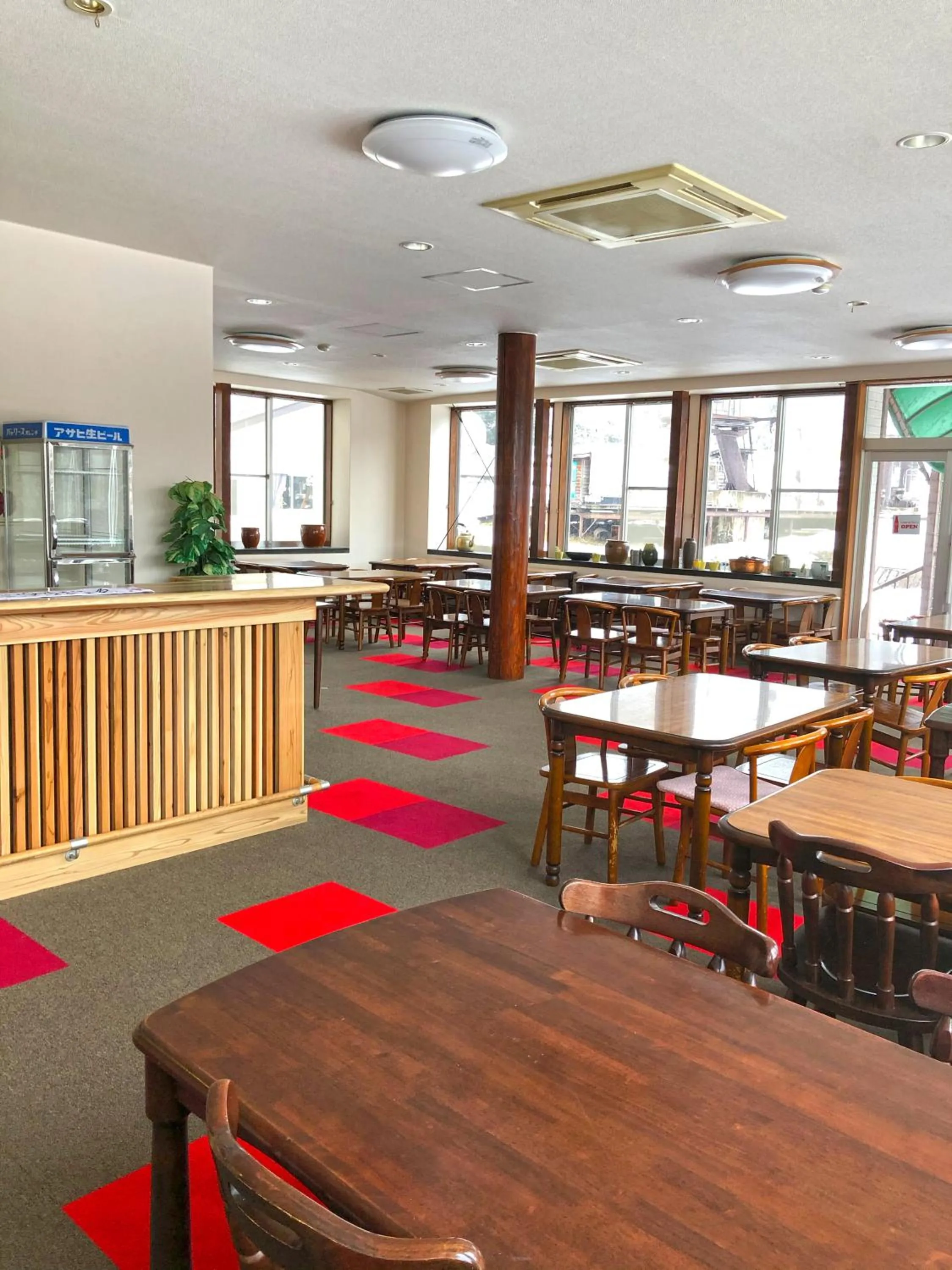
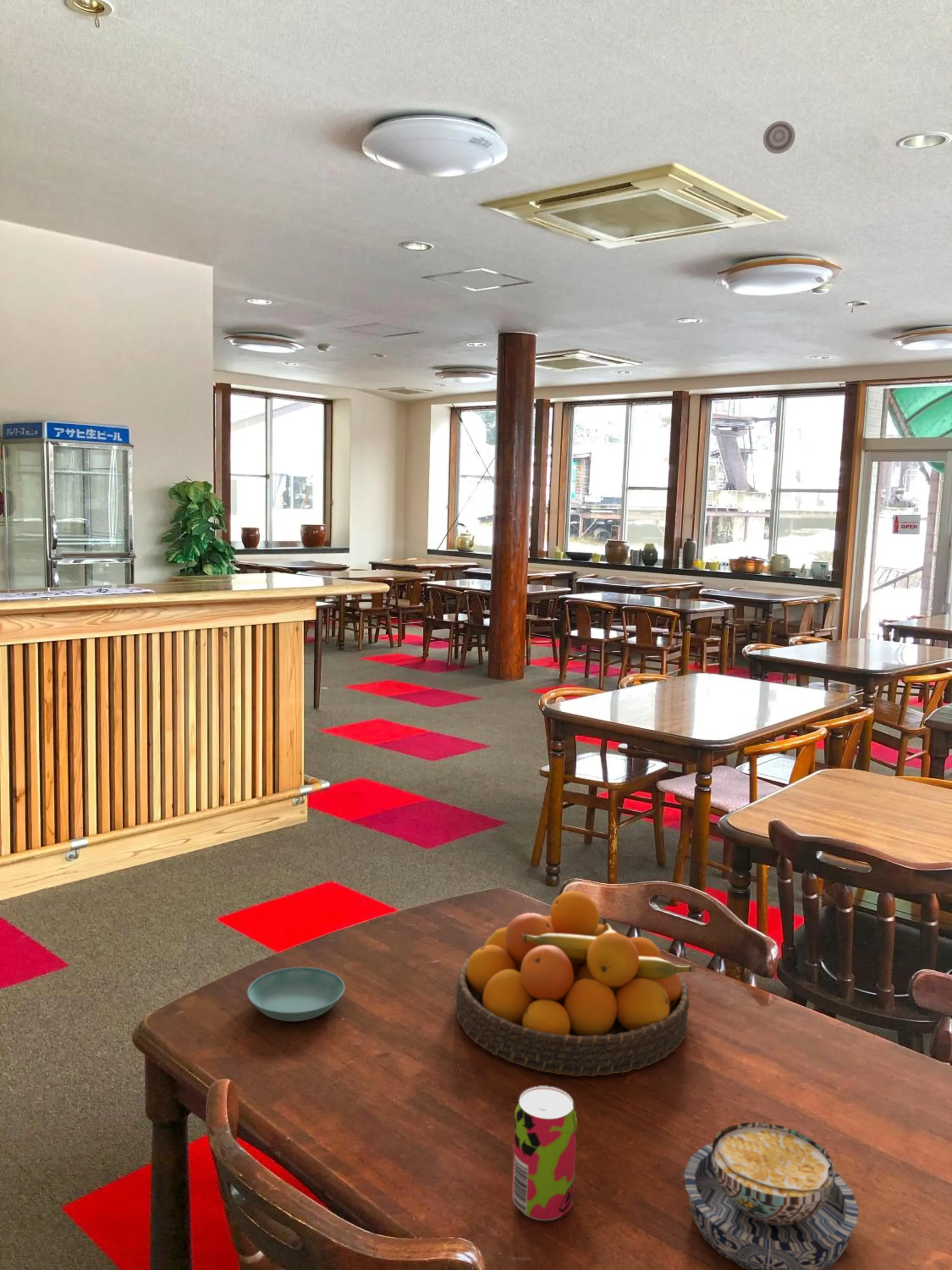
+ bowl [683,1122,859,1270]
+ beverage can [512,1086,578,1221]
+ fruit bowl [455,890,696,1077]
+ smoke detector [762,121,795,154]
+ saucer [247,966,345,1022]
